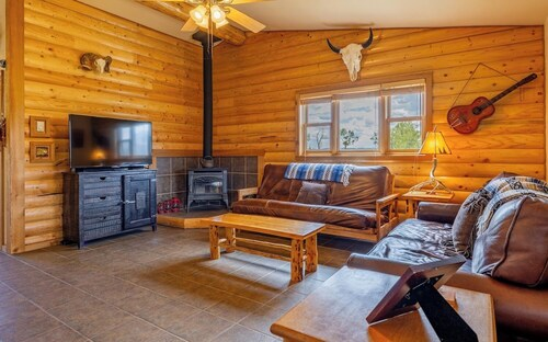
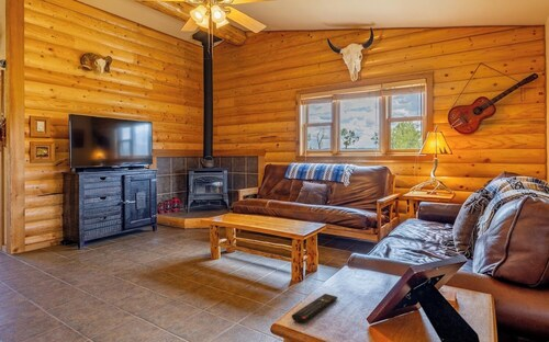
+ remote control [291,293,338,323]
